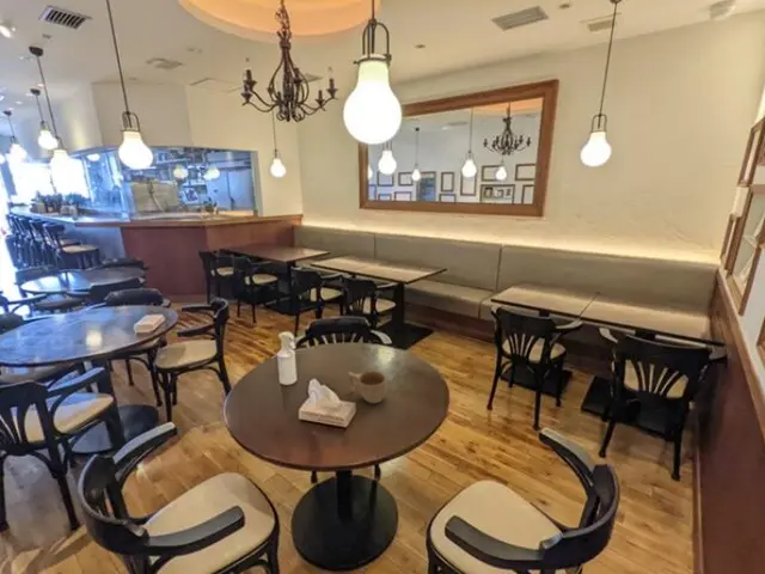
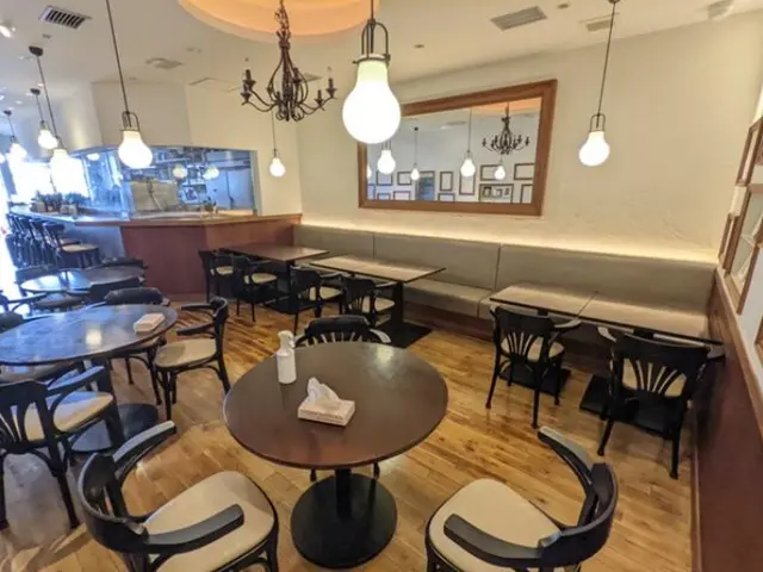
- cup [348,370,388,404]
